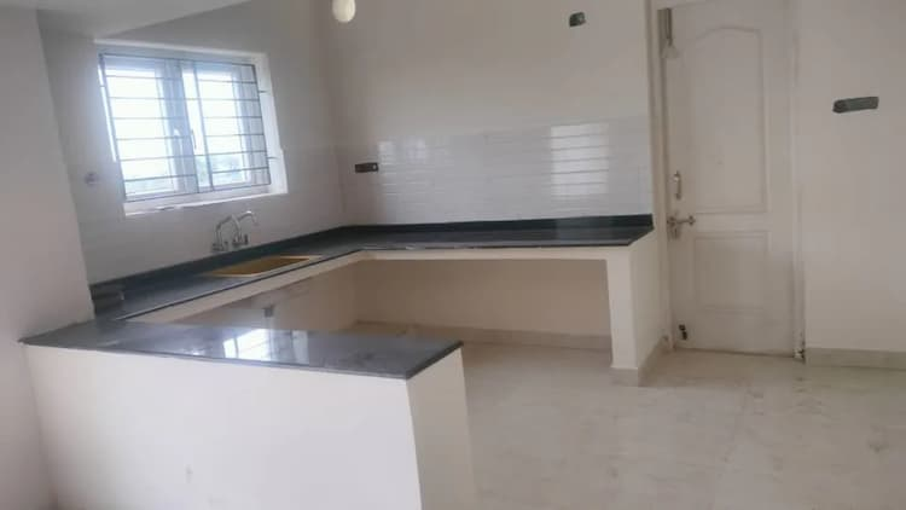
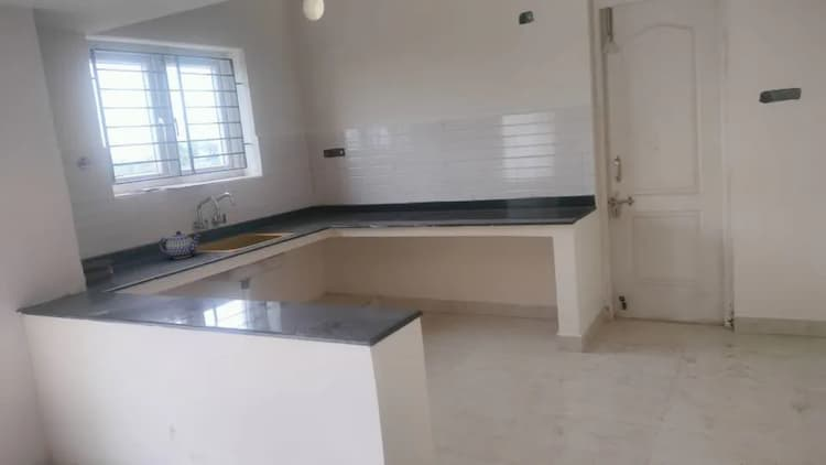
+ teapot [157,230,202,260]
